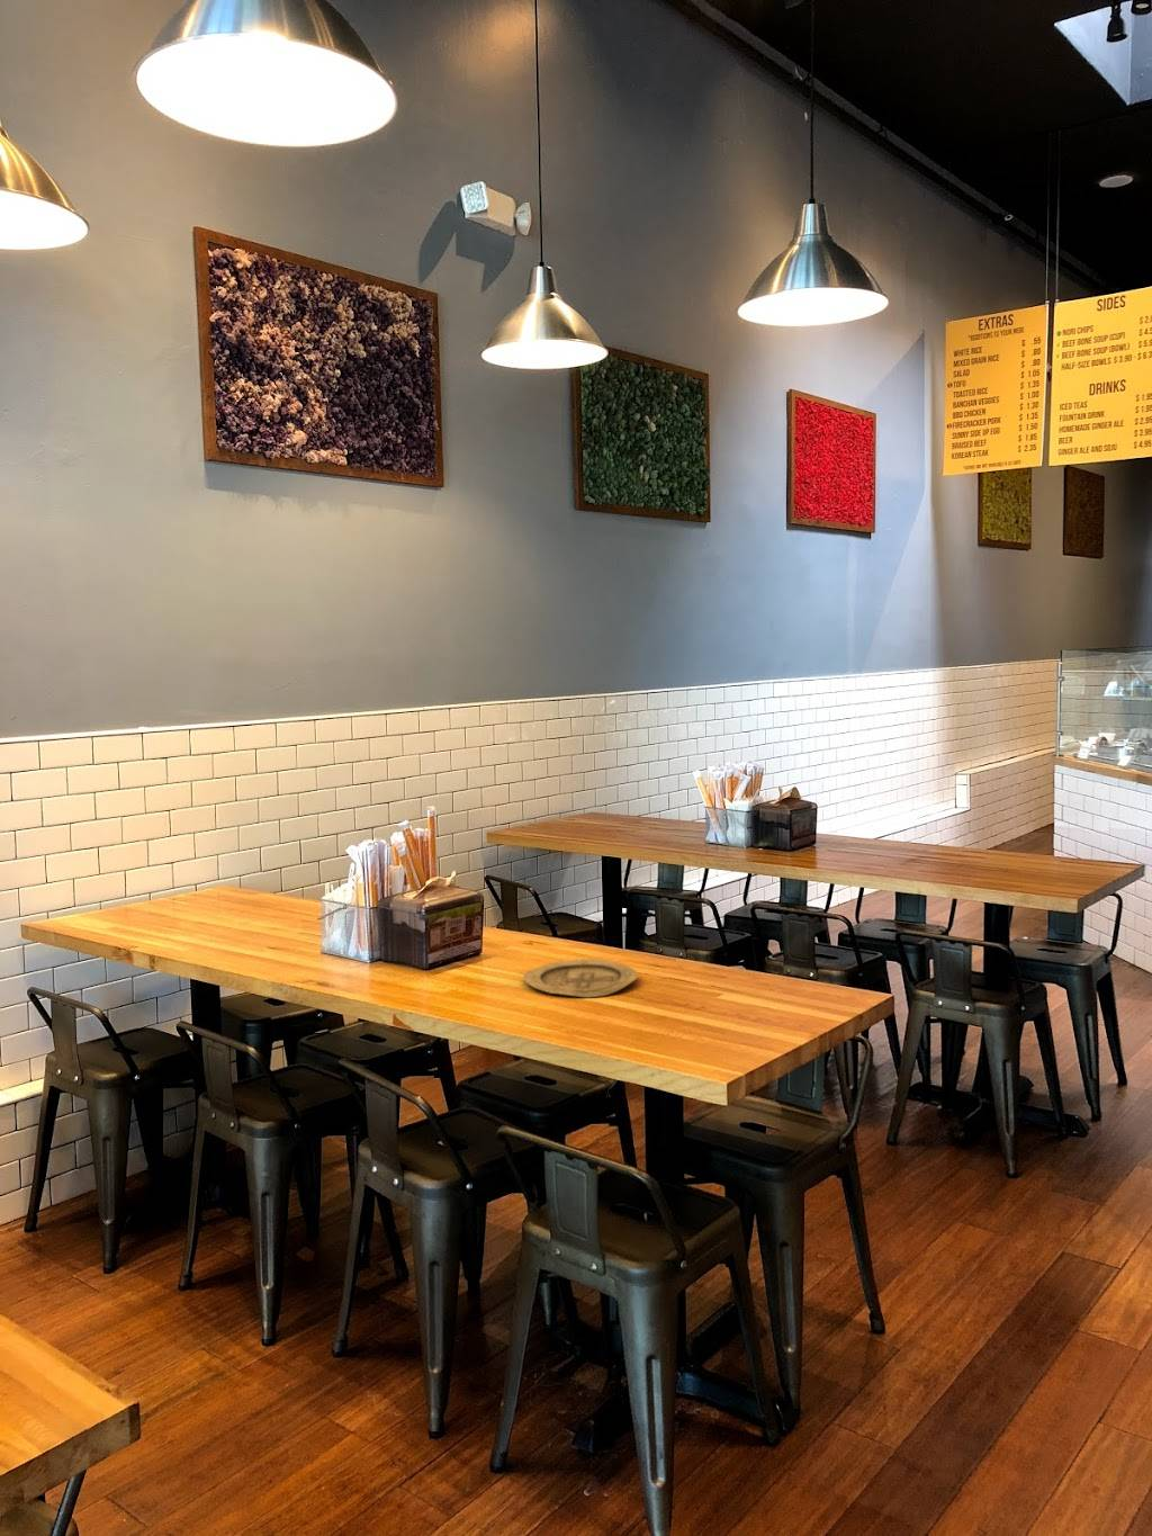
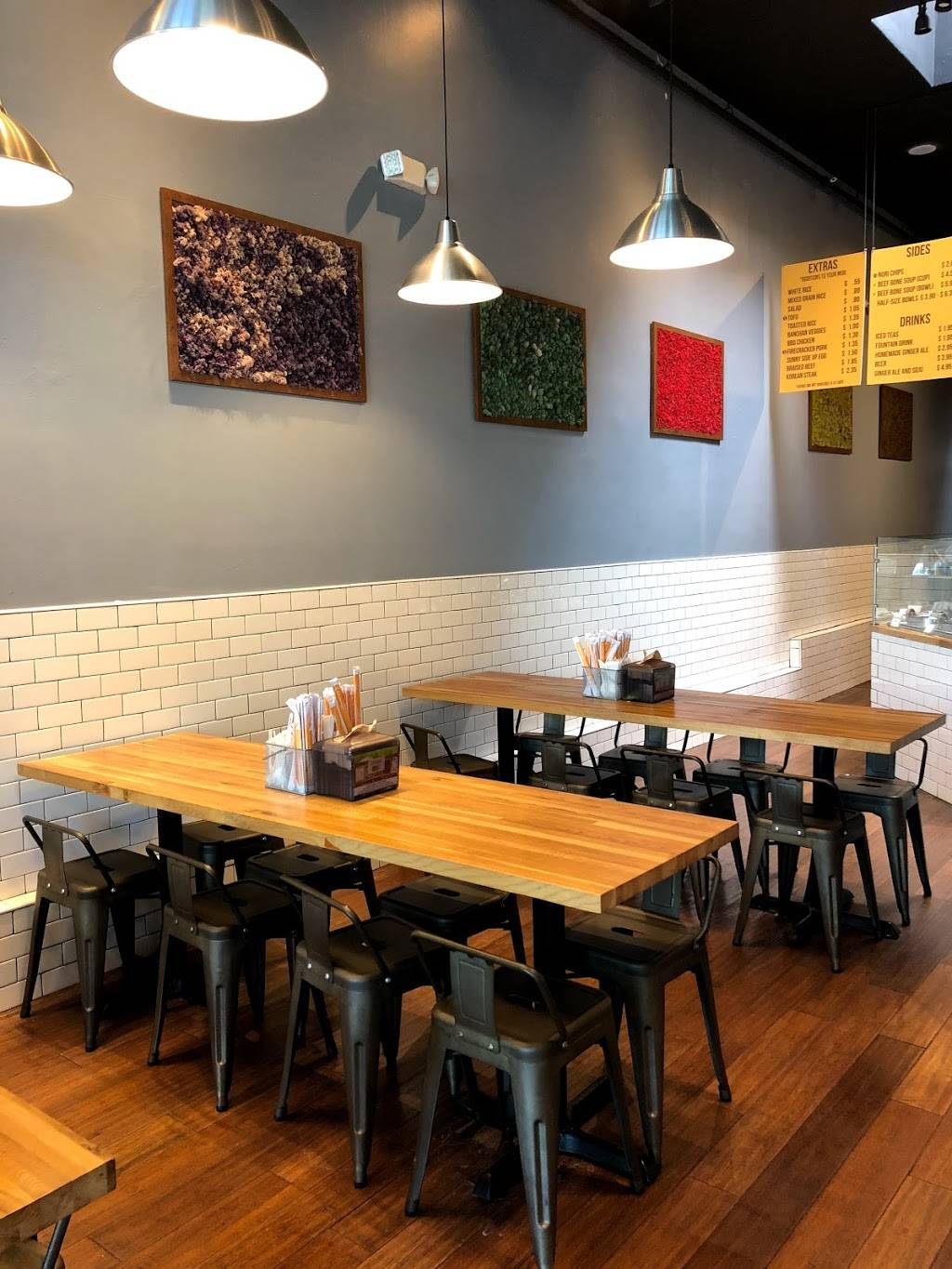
- plate [522,957,639,999]
